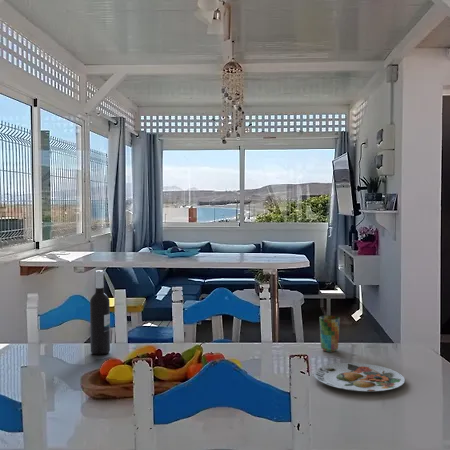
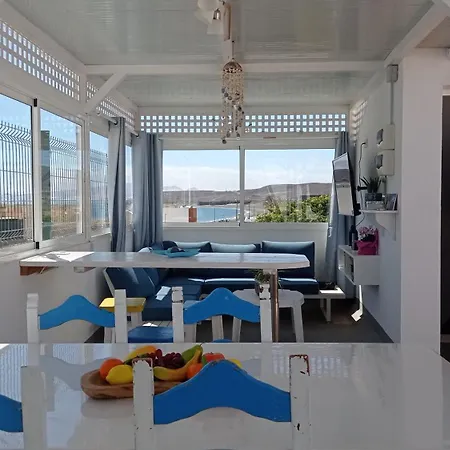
- wine bottle [89,269,111,356]
- cup [319,315,341,353]
- plate [313,362,406,393]
